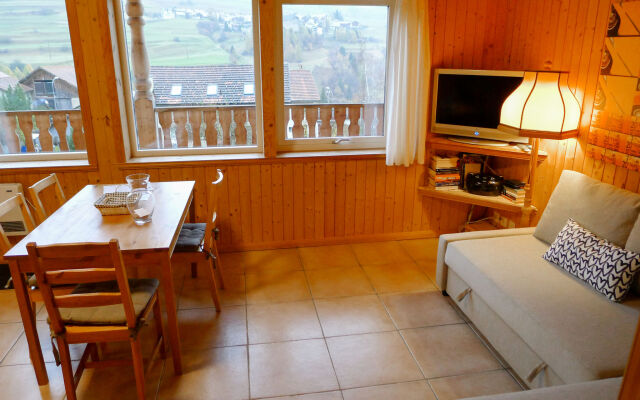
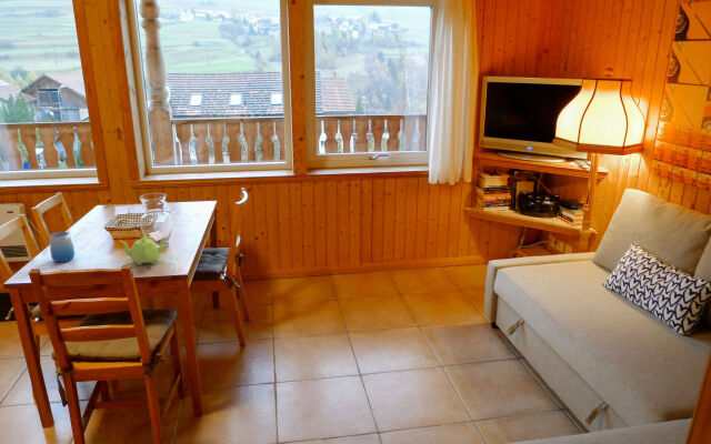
+ teapot [119,232,168,266]
+ cup [49,231,76,263]
